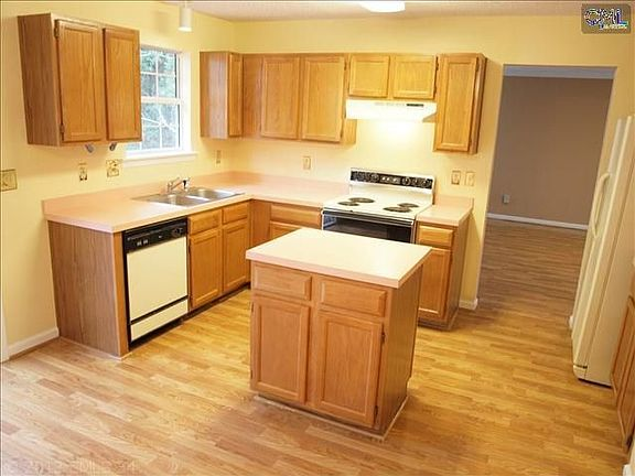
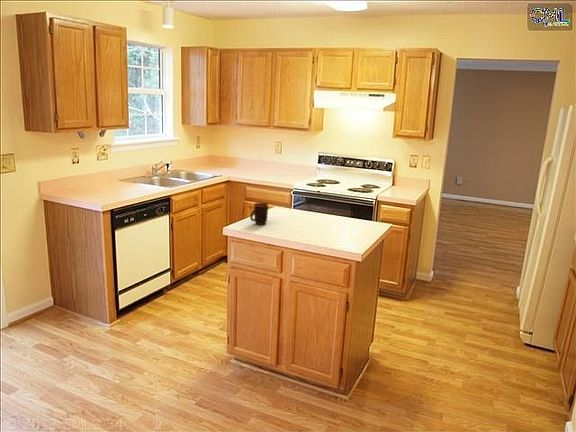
+ mug [249,202,269,226]
